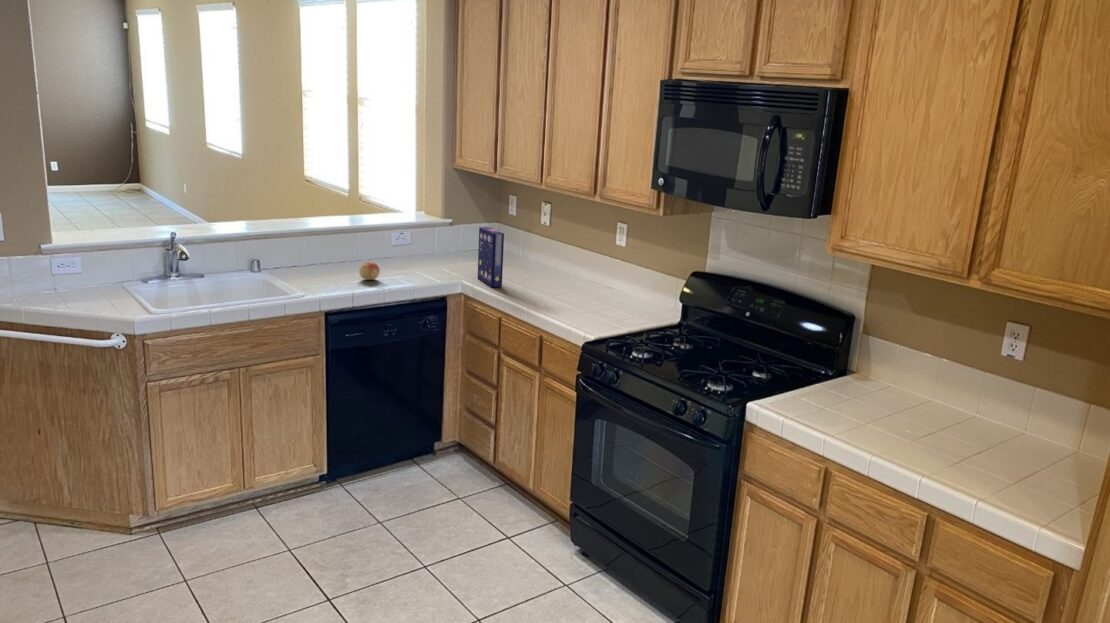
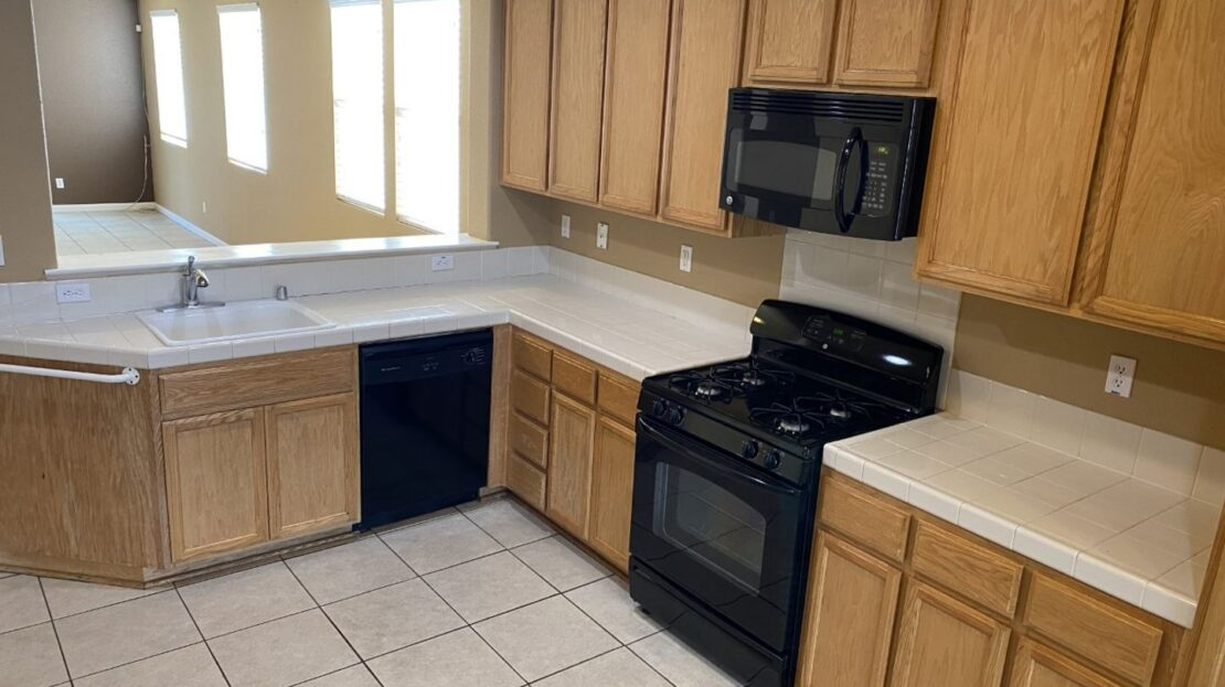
- cereal box [477,226,505,288]
- fruit [358,261,381,281]
